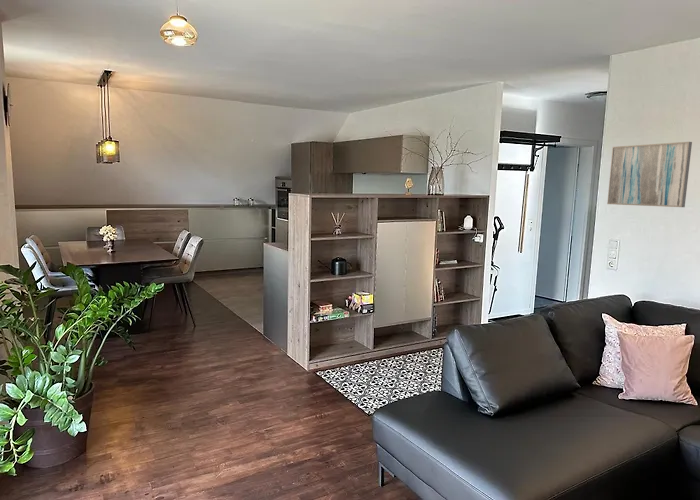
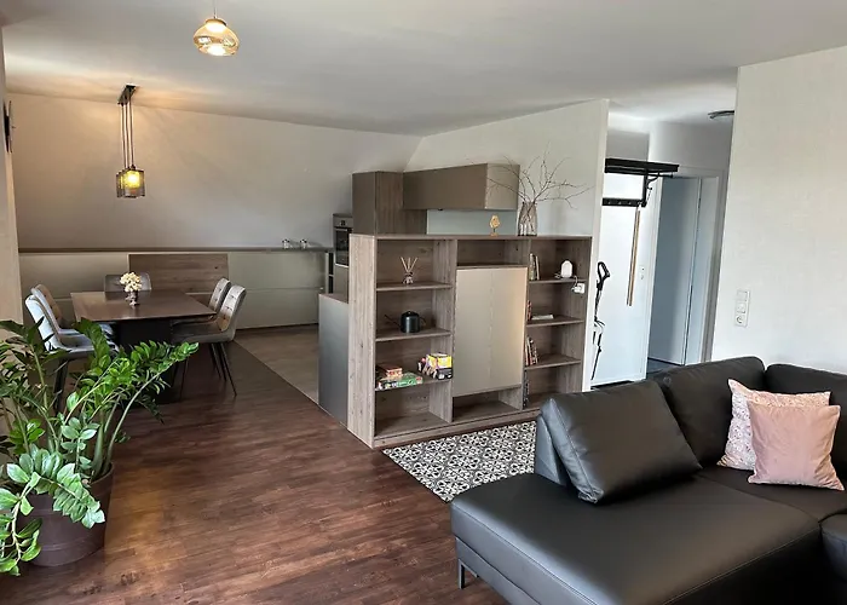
- wall art [606,141,693,208]
